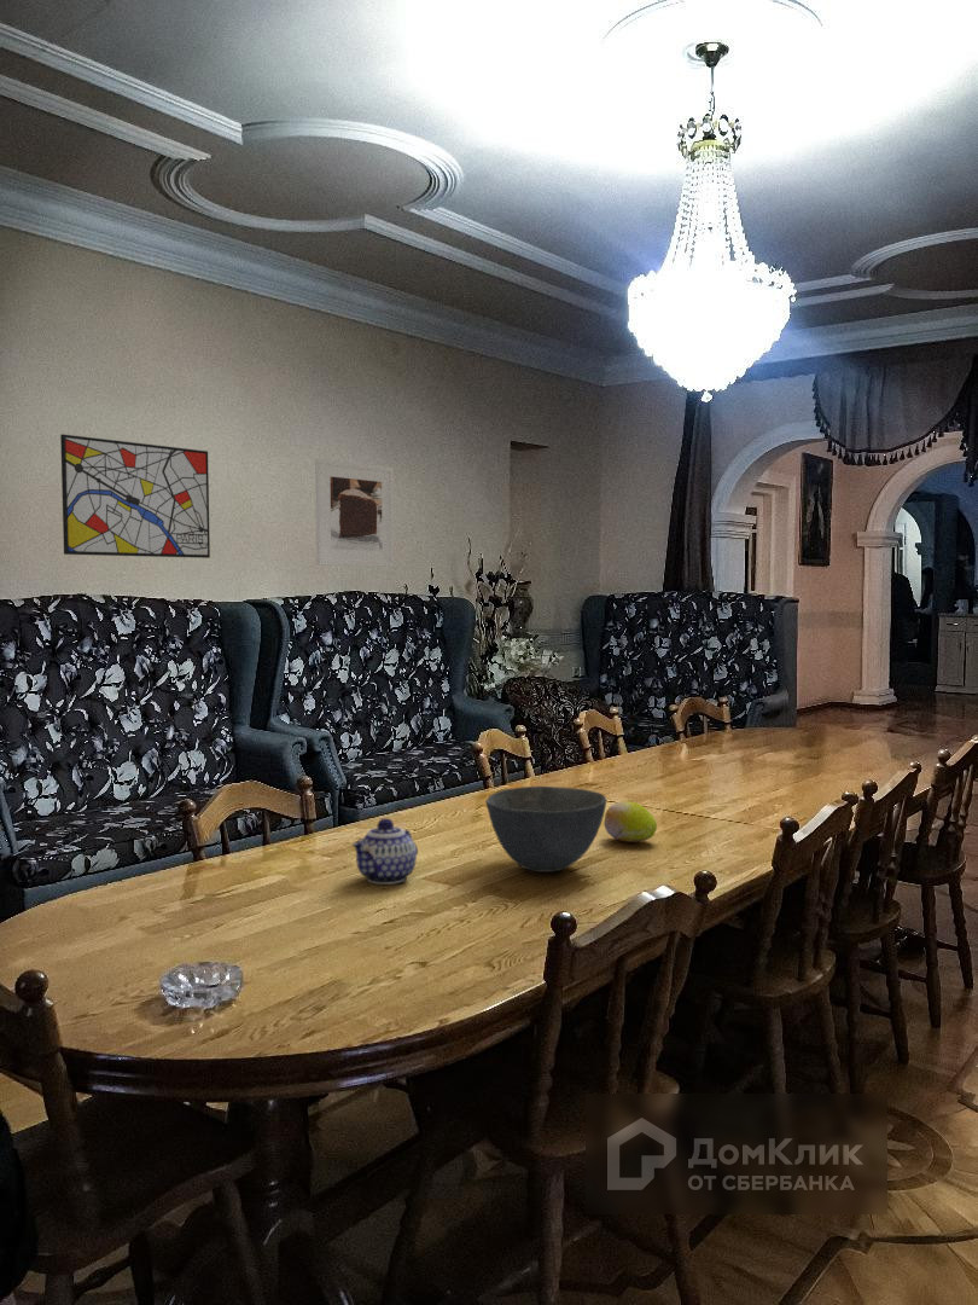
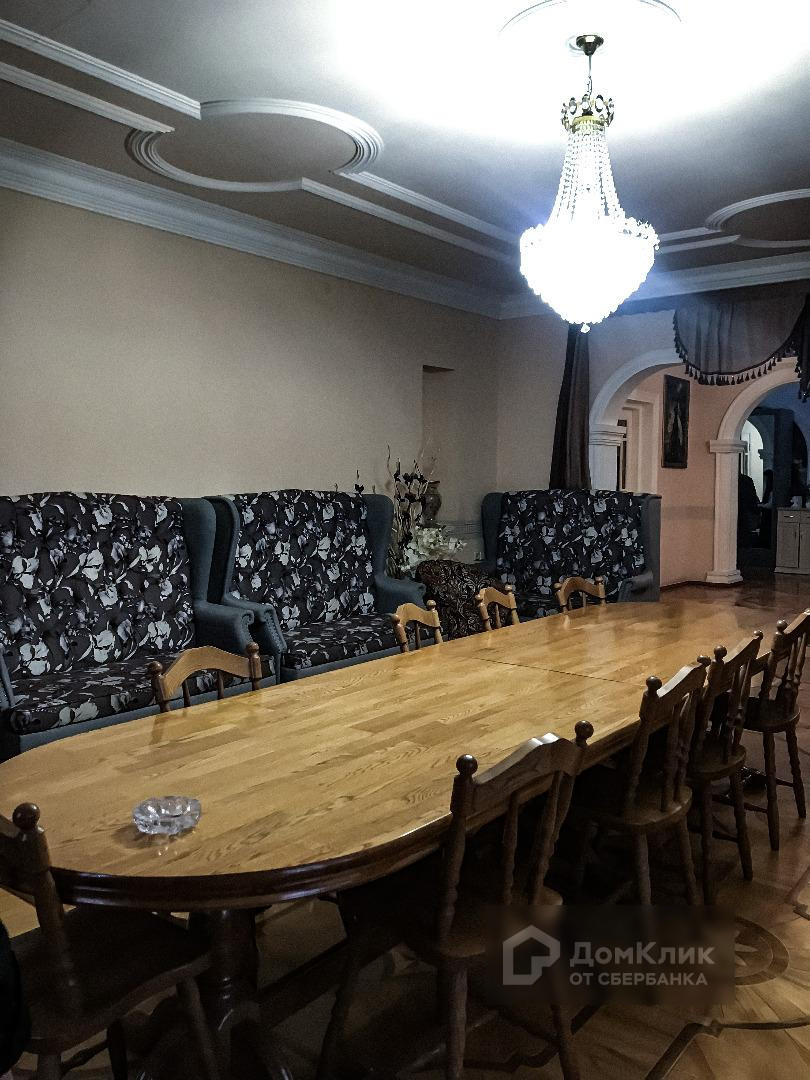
- bowl [484,785,607,874]
- fruit [602,800,658,843]
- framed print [314,457,395,568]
- teapot [351,817,419,886]
- wall art [59,434,211,559]
